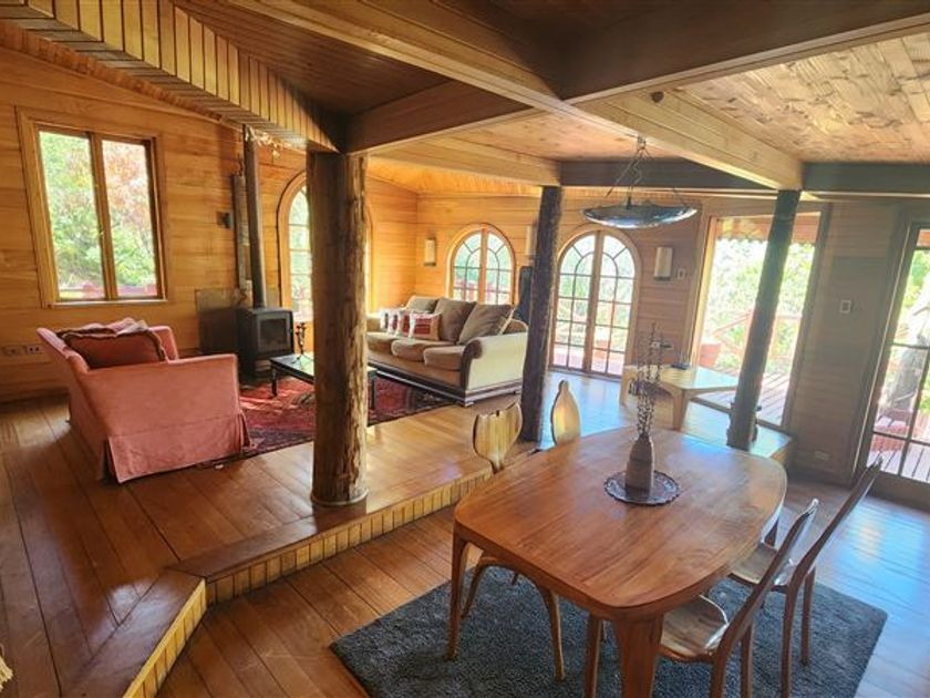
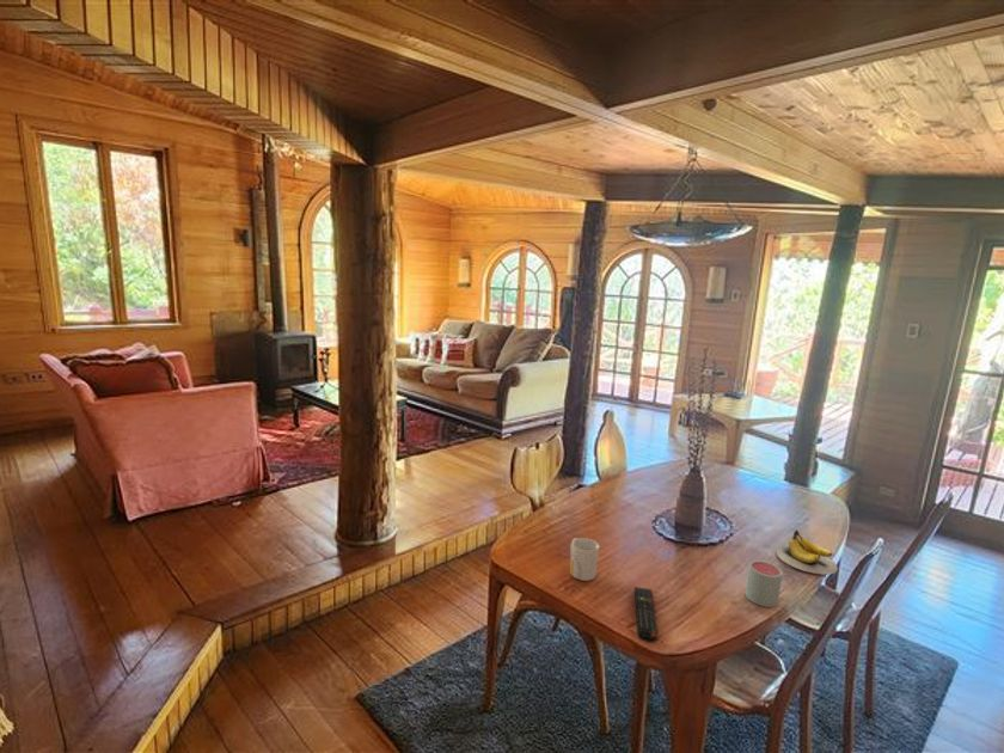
+ mug [743,559,784,608]
+ mug [569,537,600,582]
+ banana [776,528,839,576]
+ remote control [633,586,659,643]
